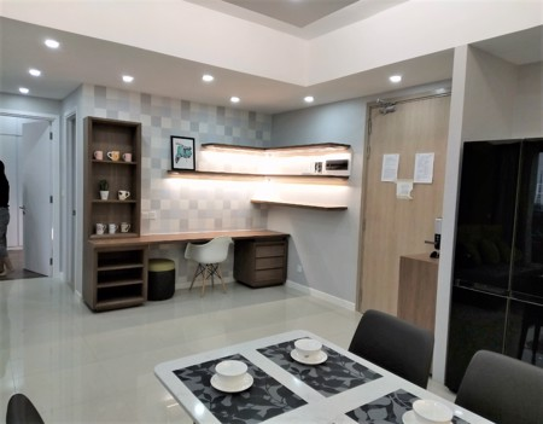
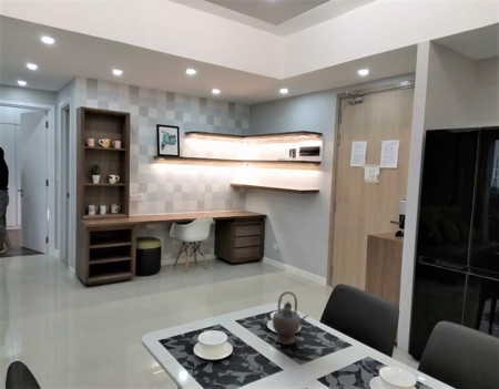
+ teapot [272,290,309,346]
